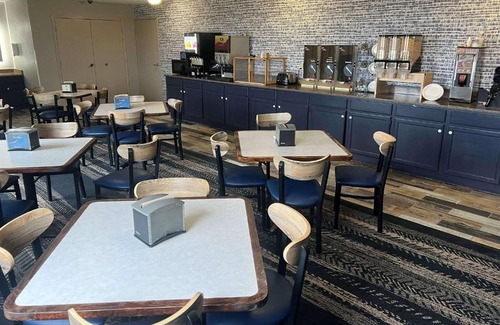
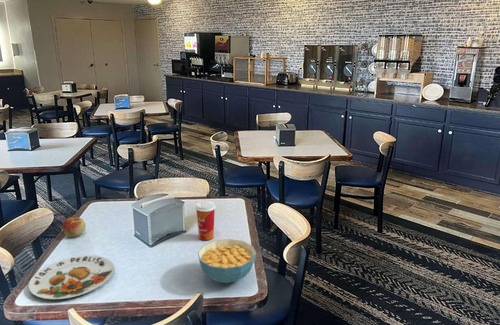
+ plate [28,254,115,300]
+ cereal bowl [197,238,257,284]
+ apple [61,216,87,238]
+ coffee cup [194,200,216,242]
